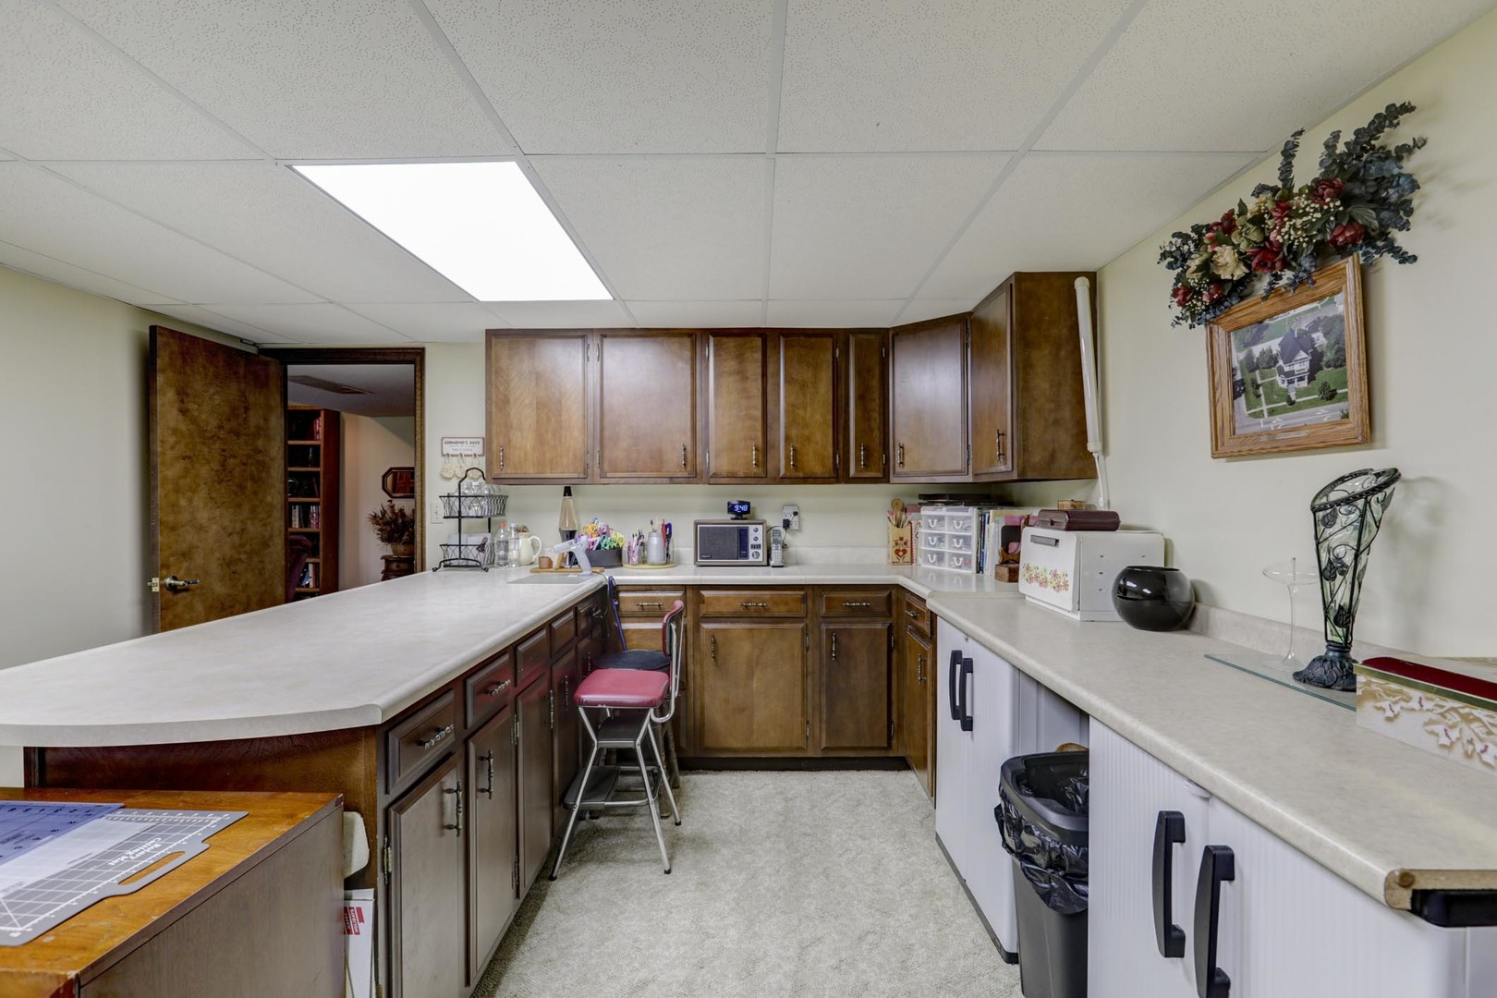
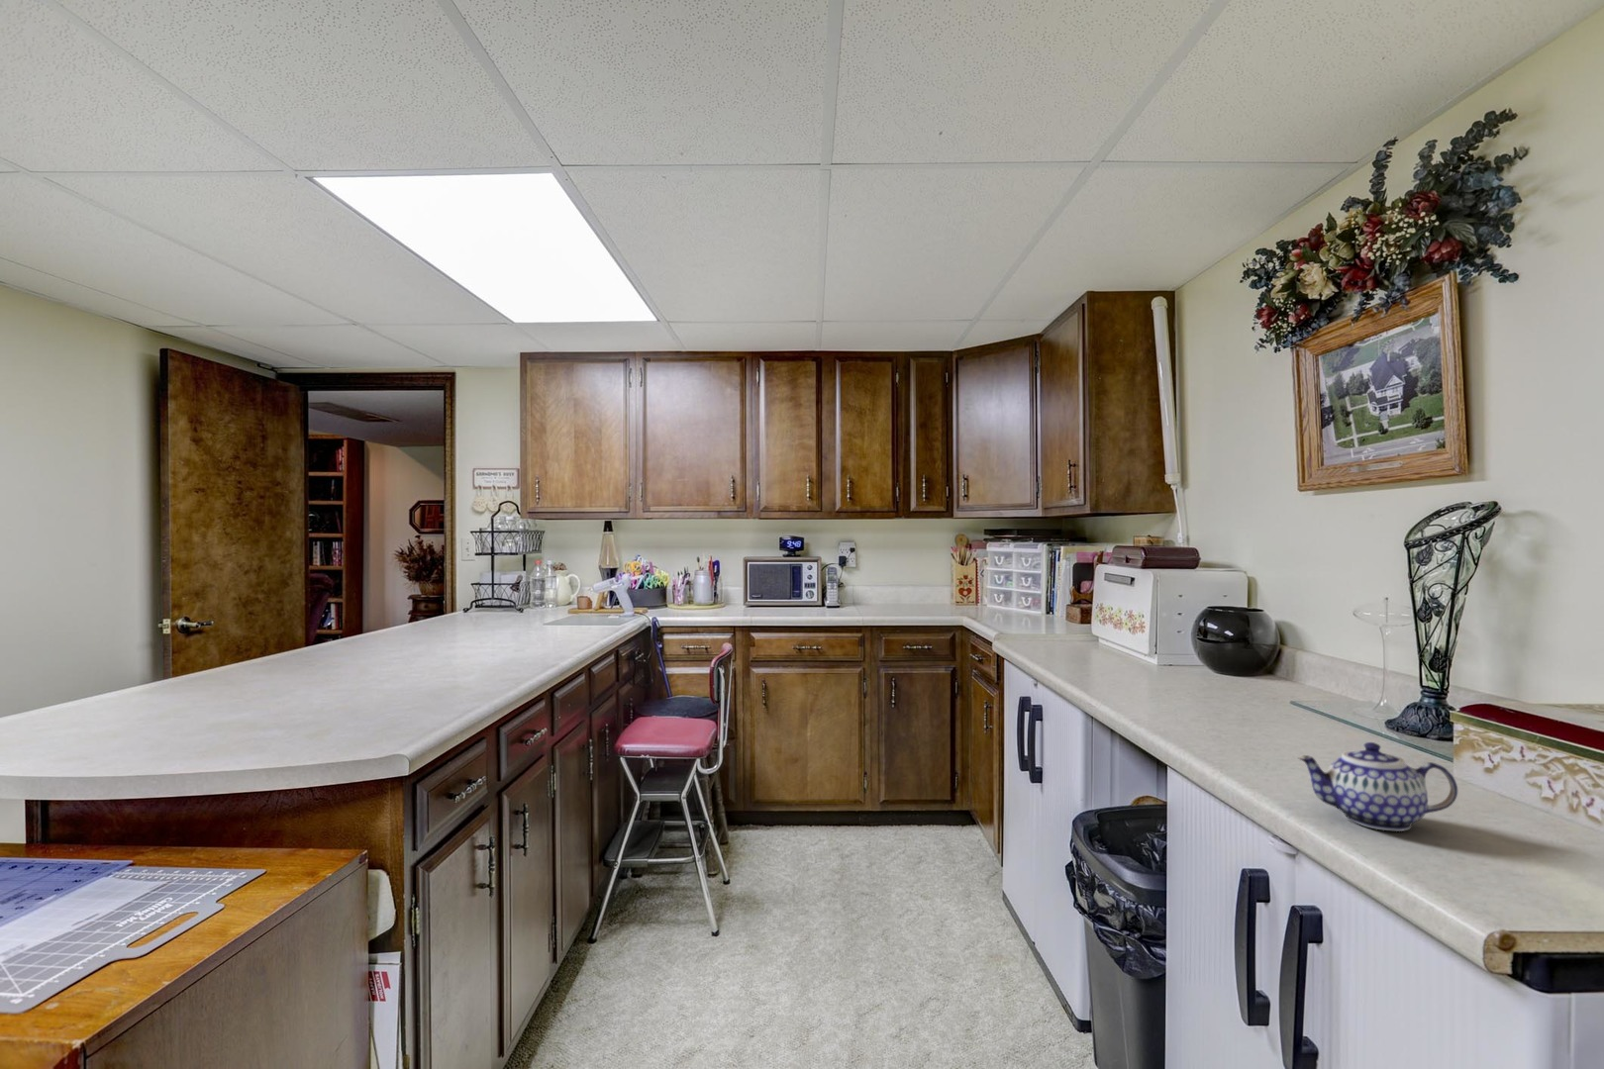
+ teapot [1296,741,1458,833]
